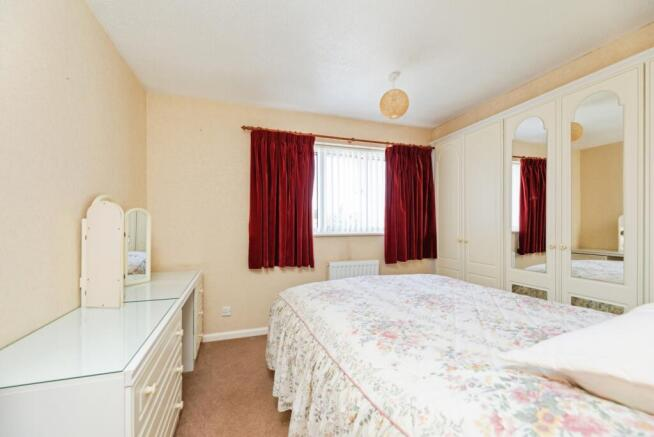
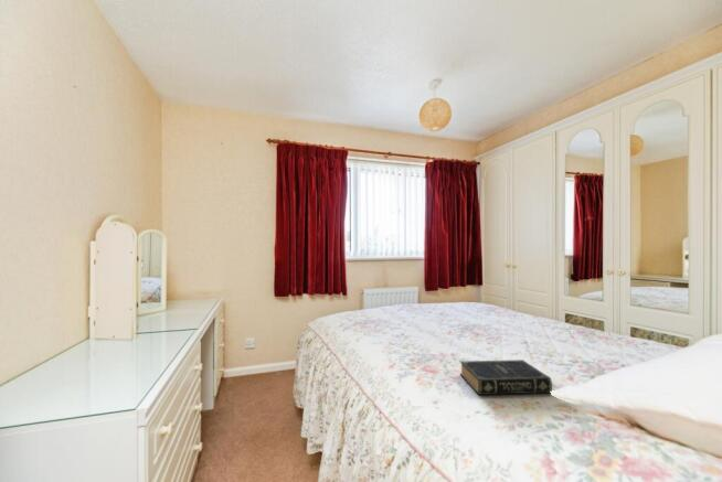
+ book [459,358,553,396]
